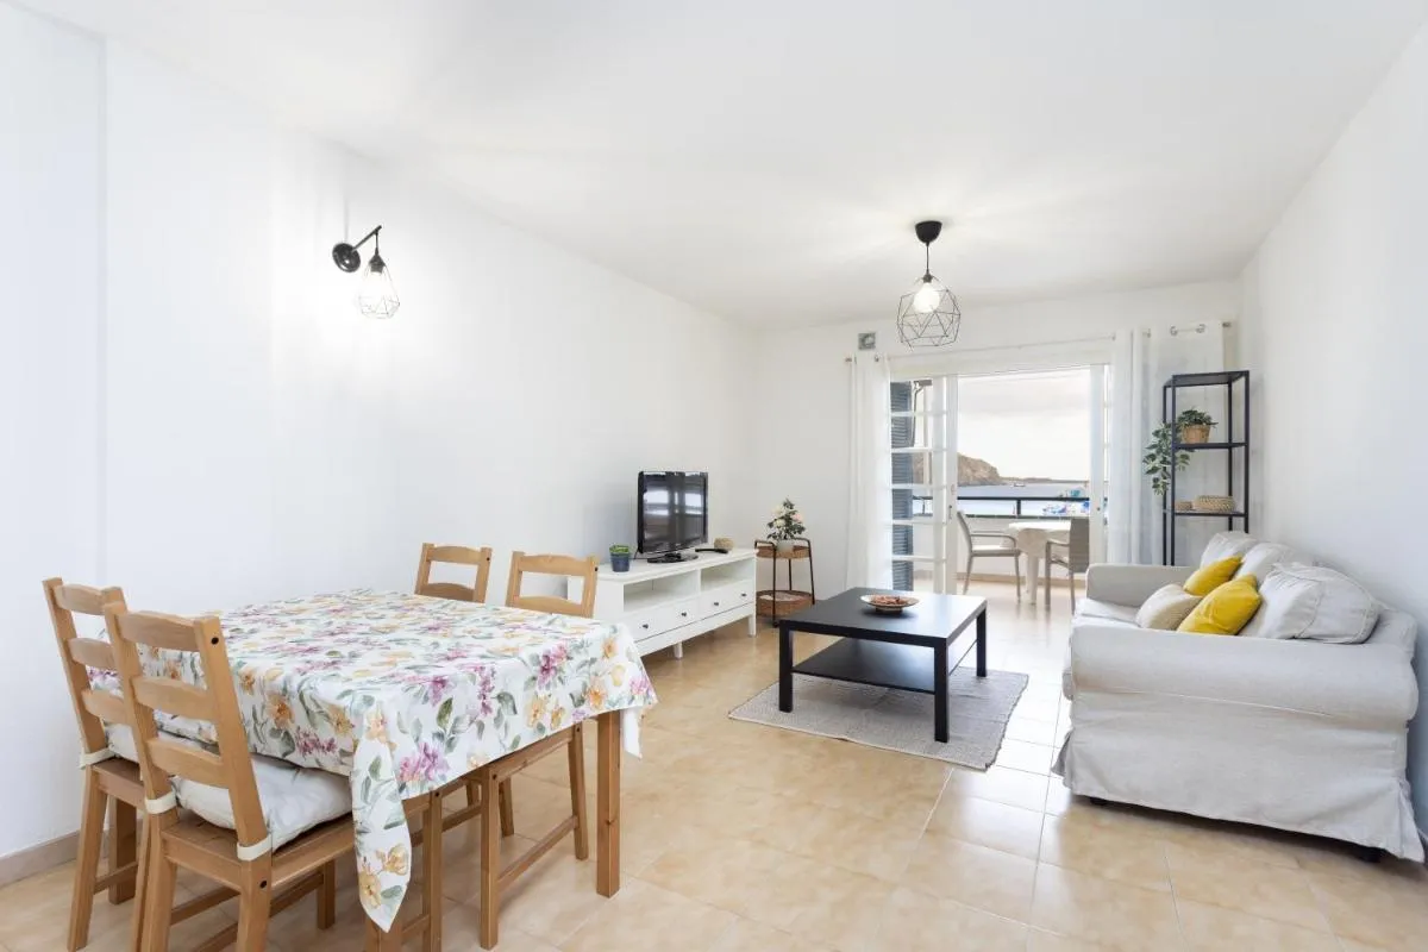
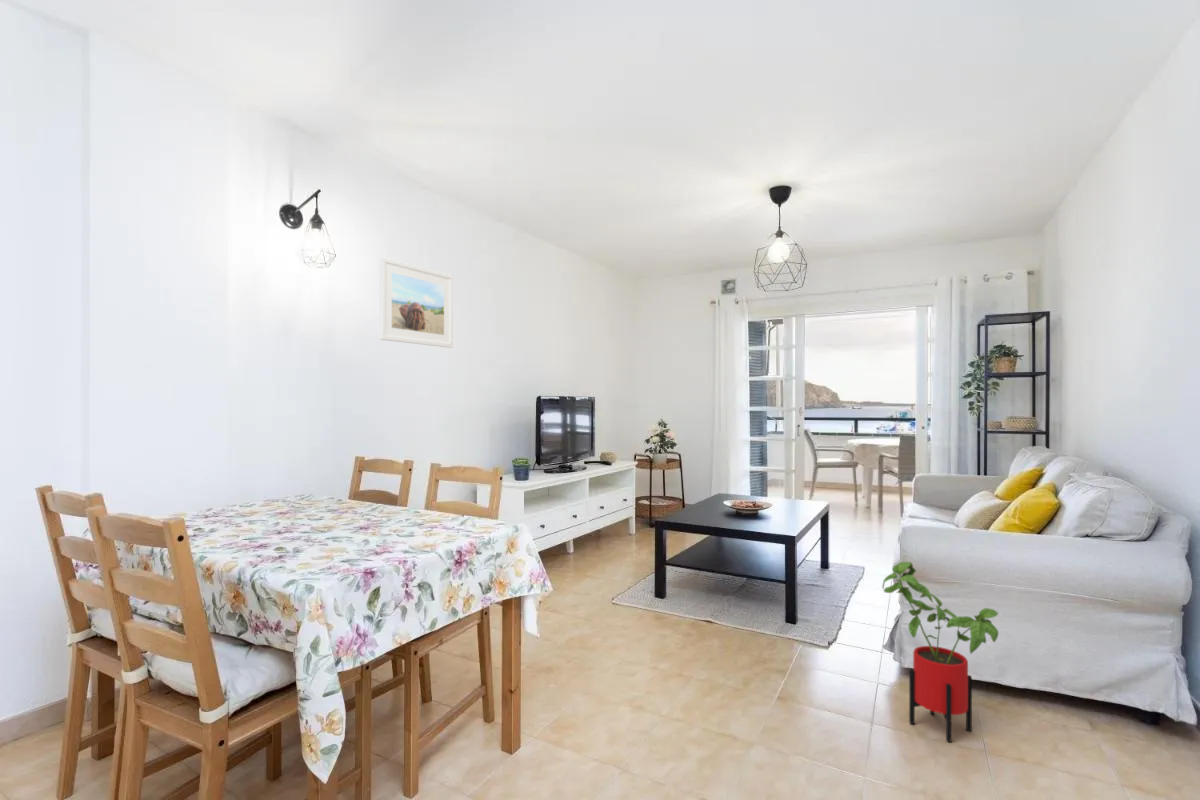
+ house plant [881,561,1000,743]
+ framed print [378,256,454,349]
